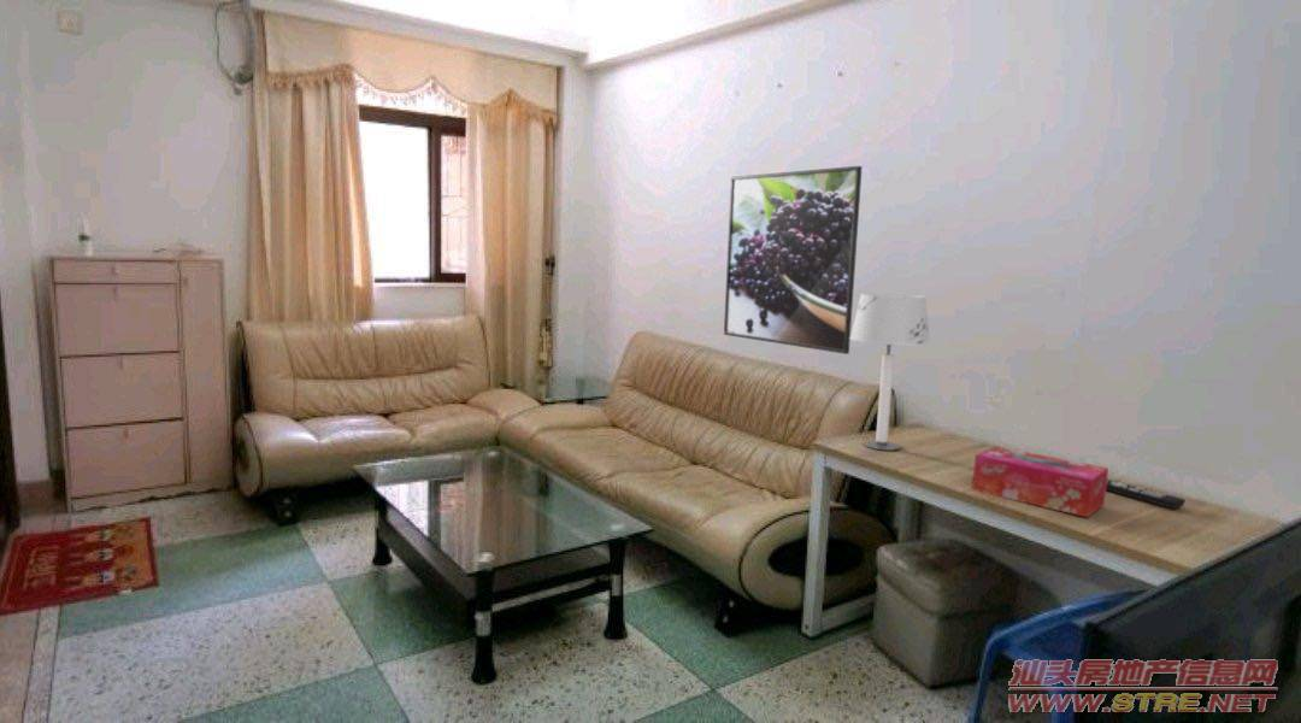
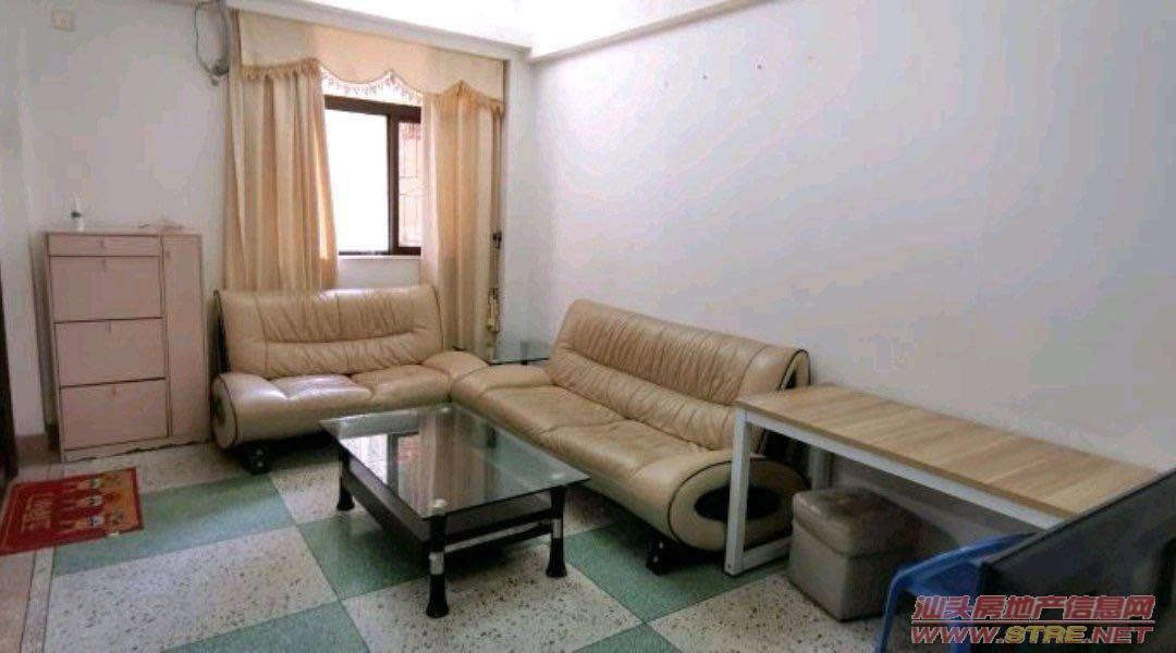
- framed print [723,165,864,355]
- remote control [1106,477,1187,510]
- tissue box [971,445,1109,518]
- table lamp [849,292,931,452]
